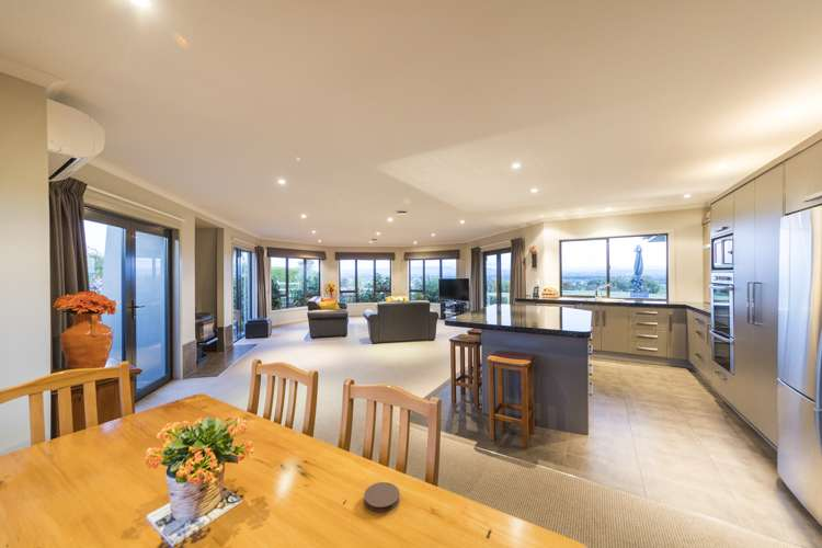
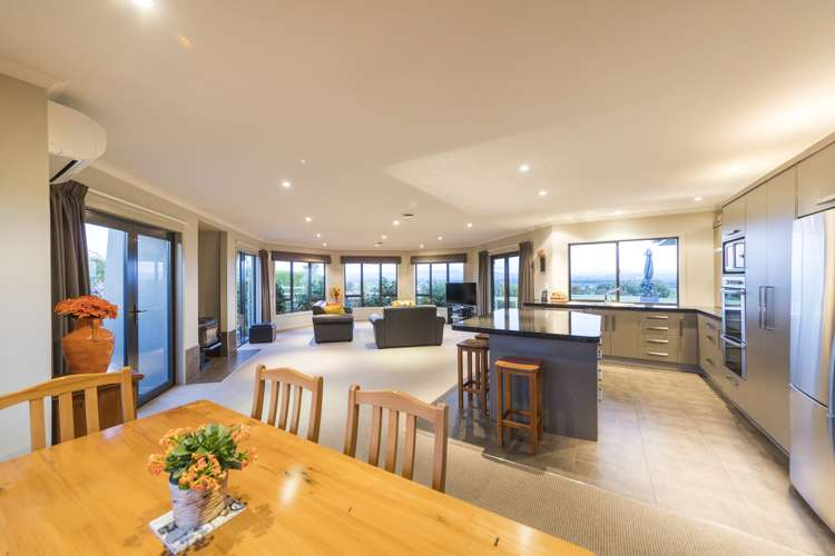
- coaster [363,481,400,513]
